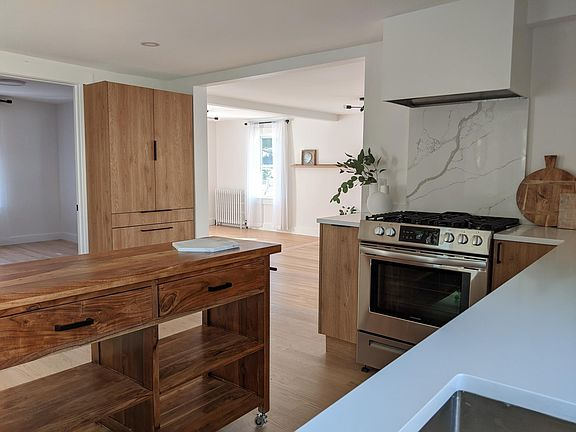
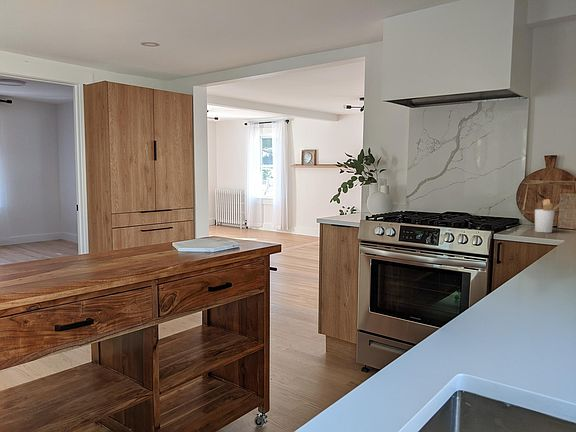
+ utensil holder [534,198,566,234]
